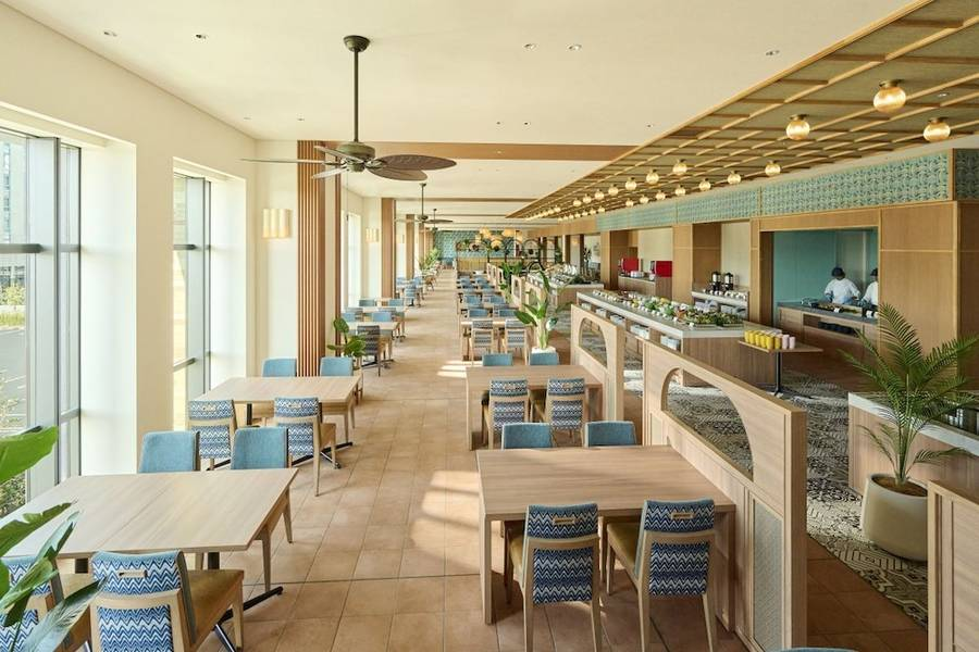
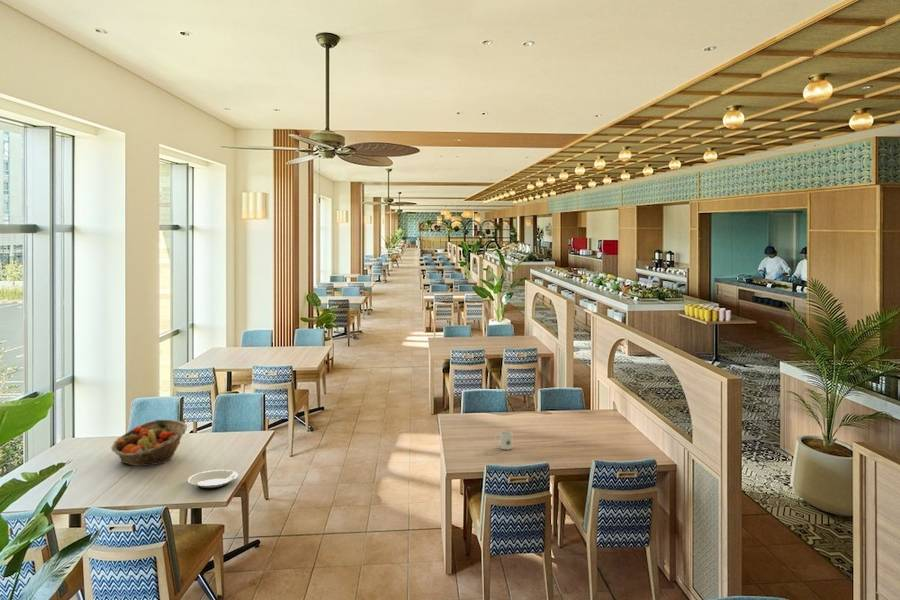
+ plate [187,469,239,490]
+ fruit basket [110,419,188,467]
+ mug [494,430,514,451]
